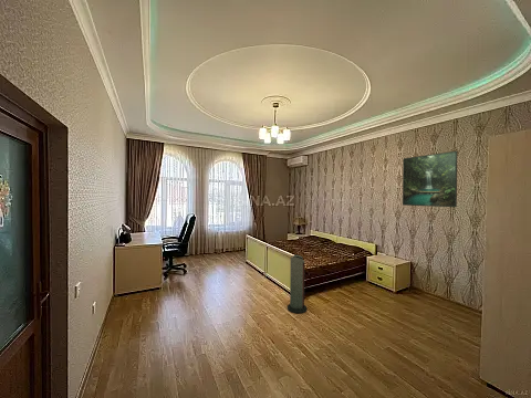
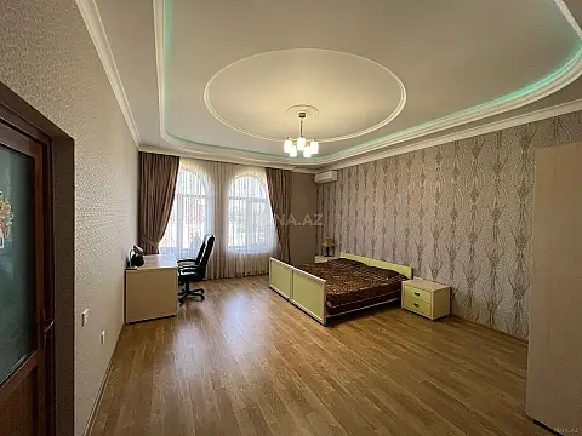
- air purifier [287,254,308,315]
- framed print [402,150,459,208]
